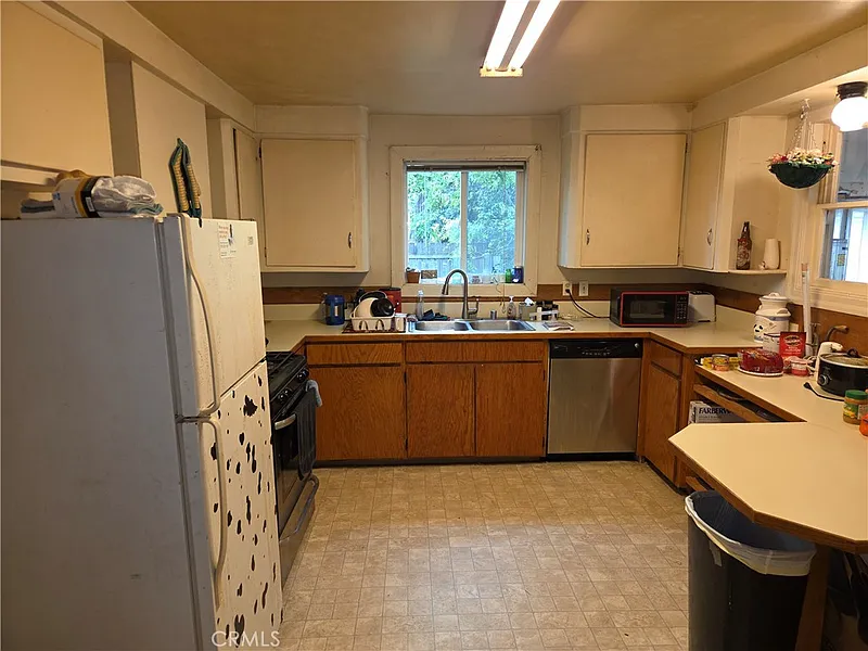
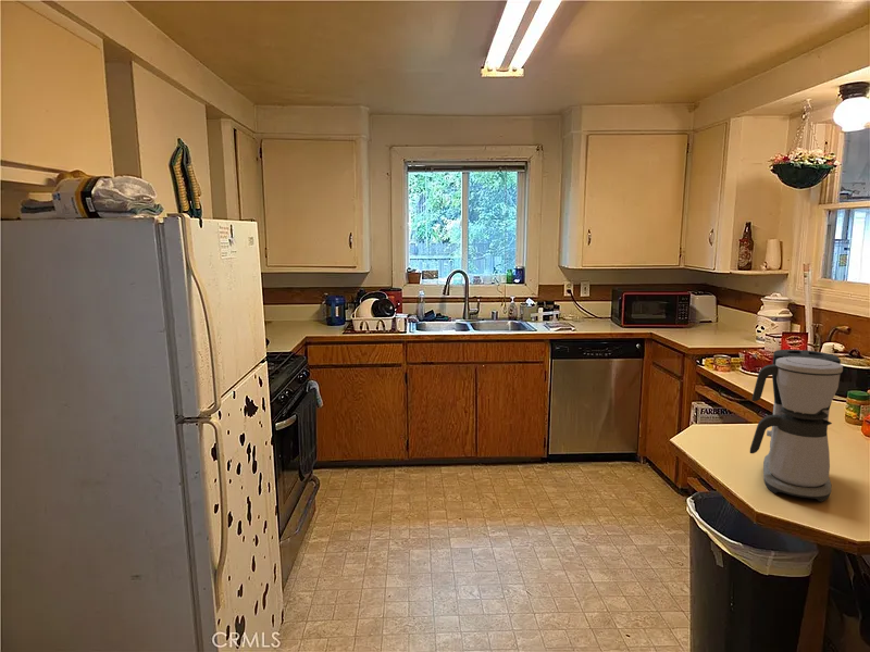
+ coffee maker [749,349,844,503]
